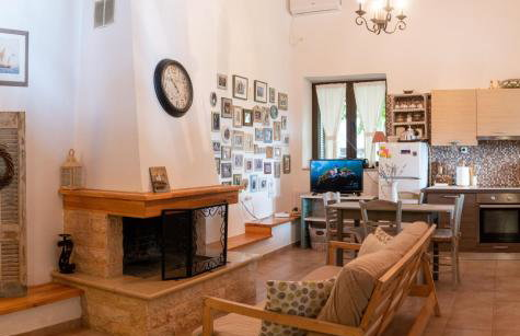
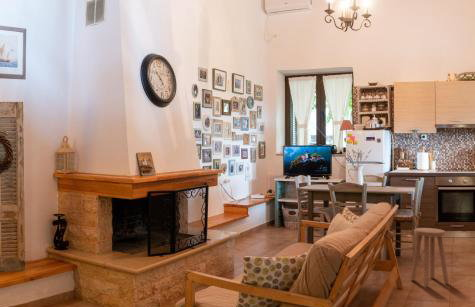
+ stool [409,227,450,287]
